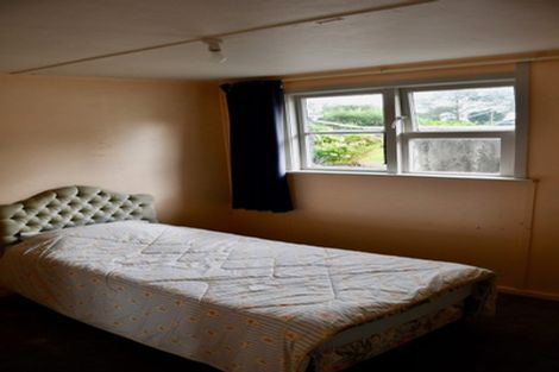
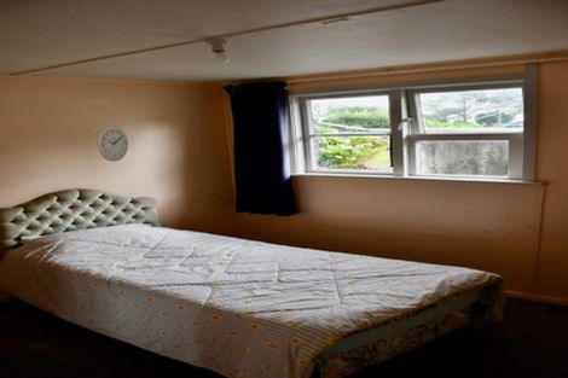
+ wall clock [97,126,129,162]
